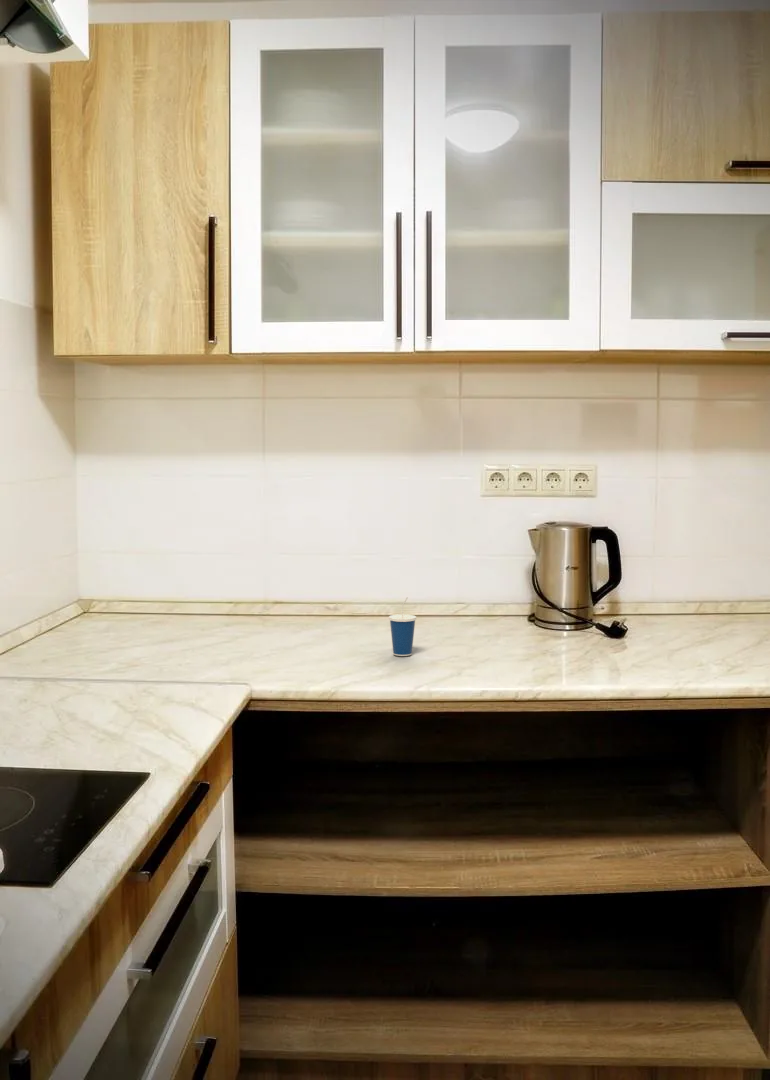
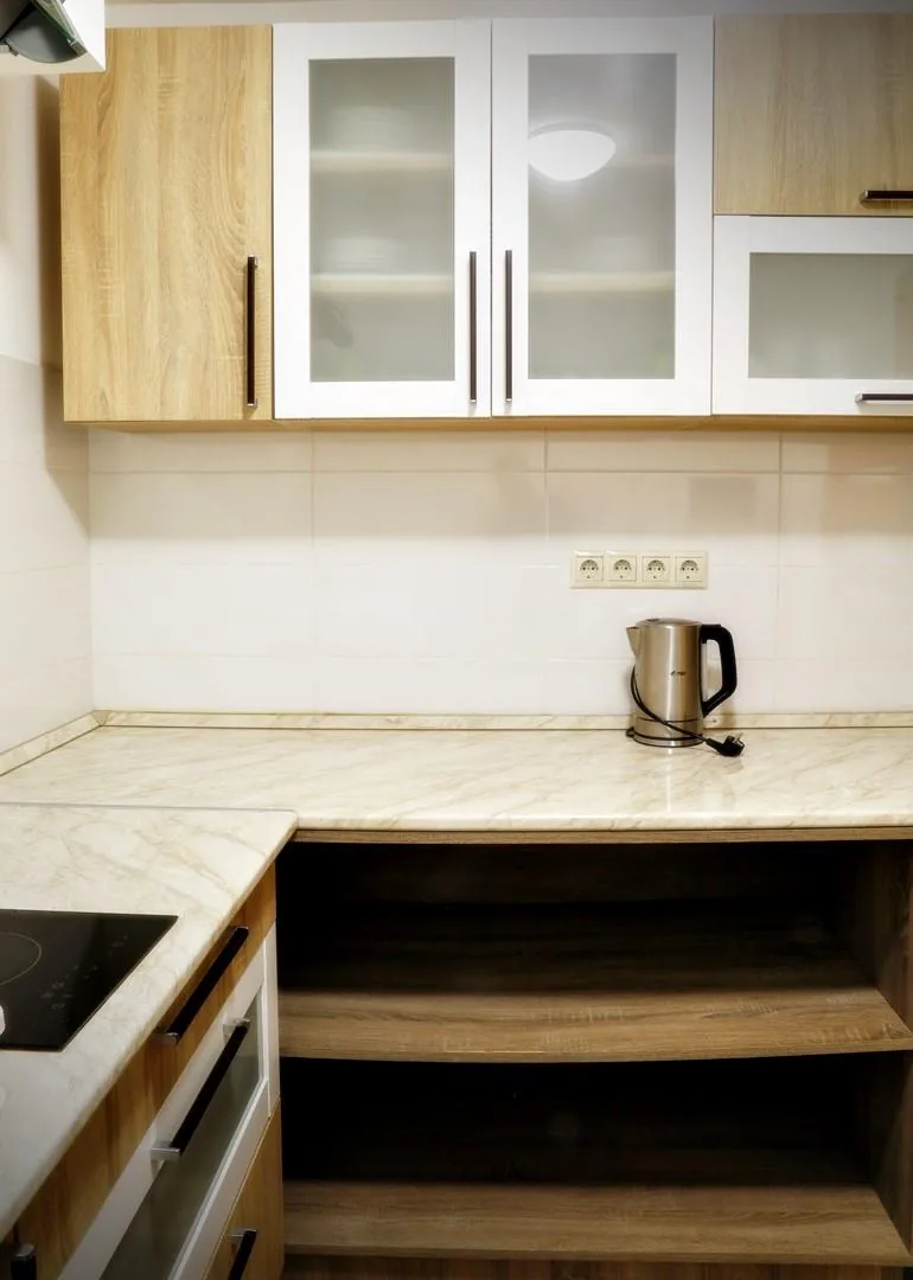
- cup [388,597,417,657]
